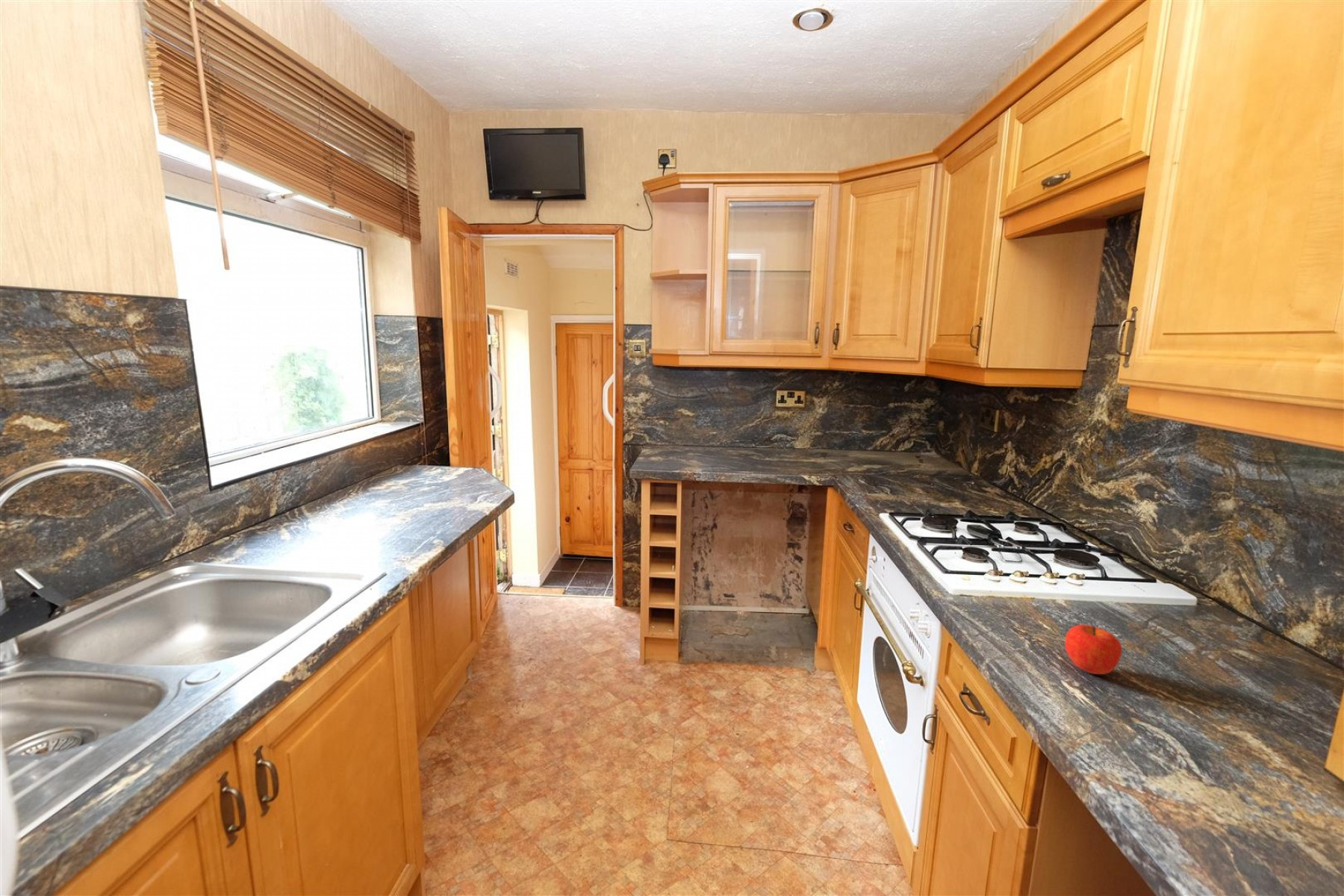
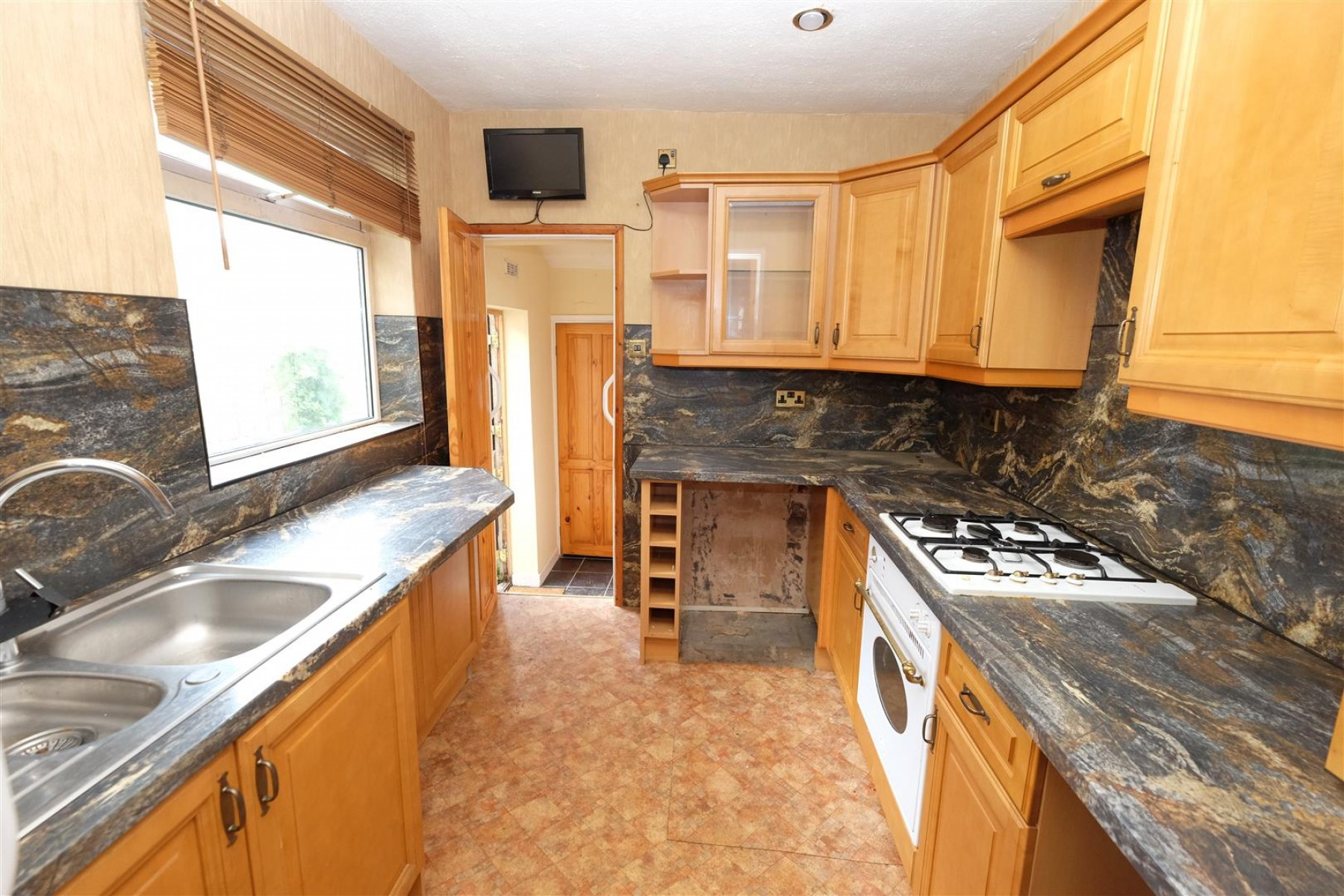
- fruit [1065,623,1123,675]
